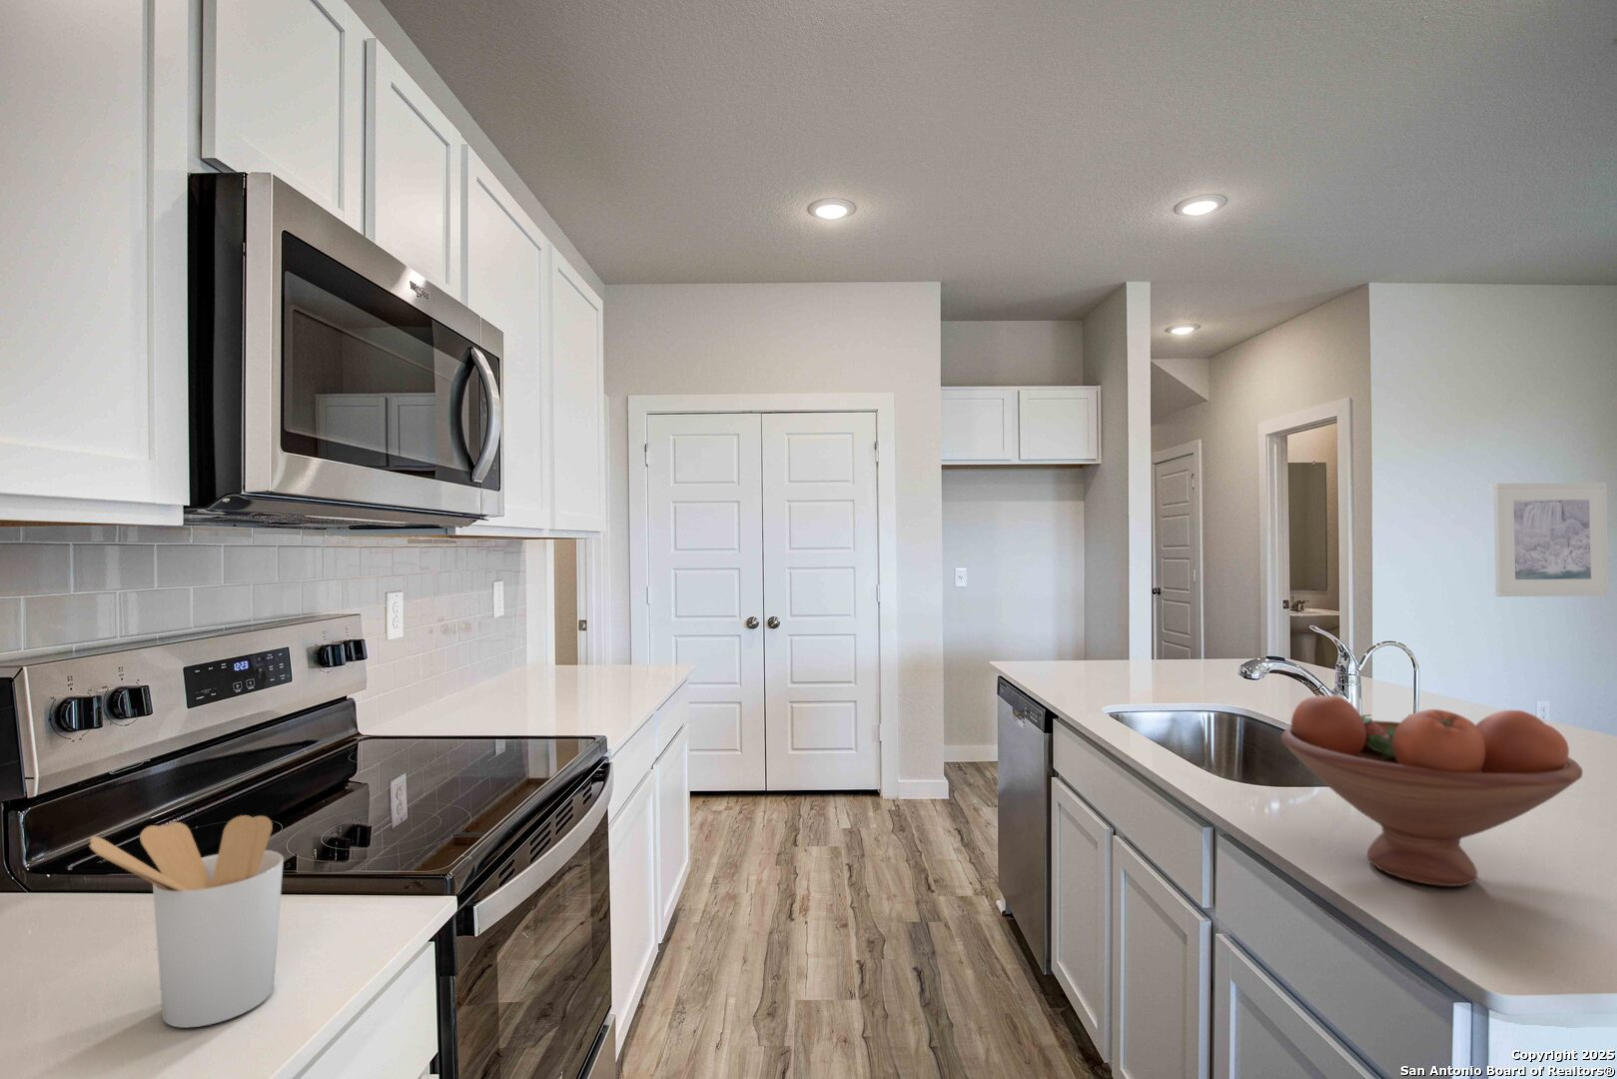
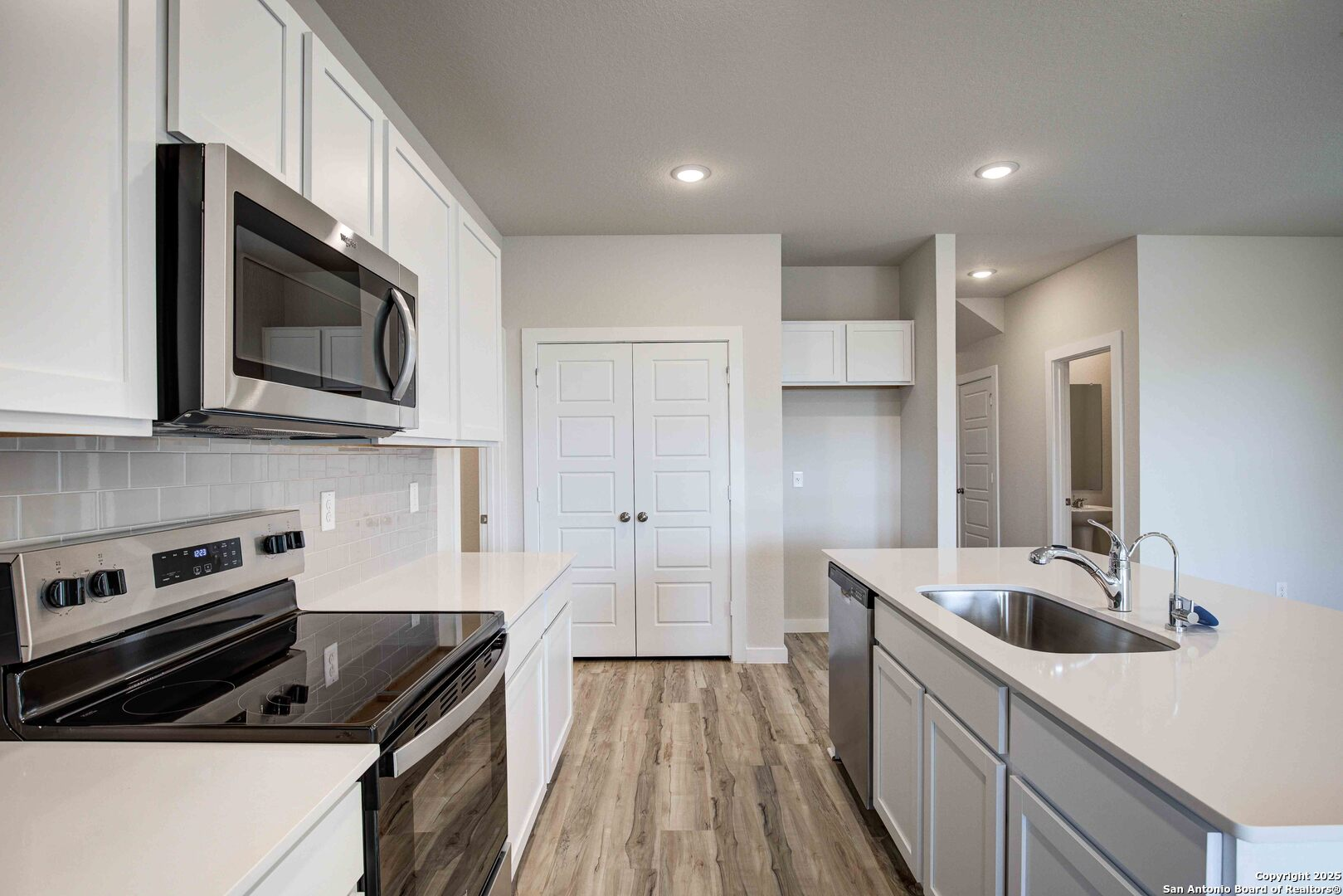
- fruit bowl [1280,695,1584,888]
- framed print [1493,482,1610,597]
- utensil holder [88,814,284,1030]
